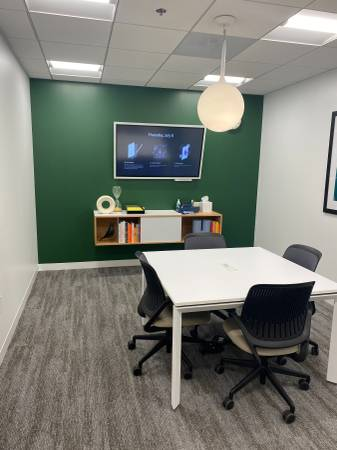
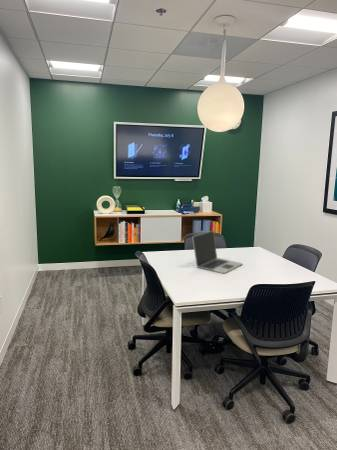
+ laptop [191,230,244,274]
